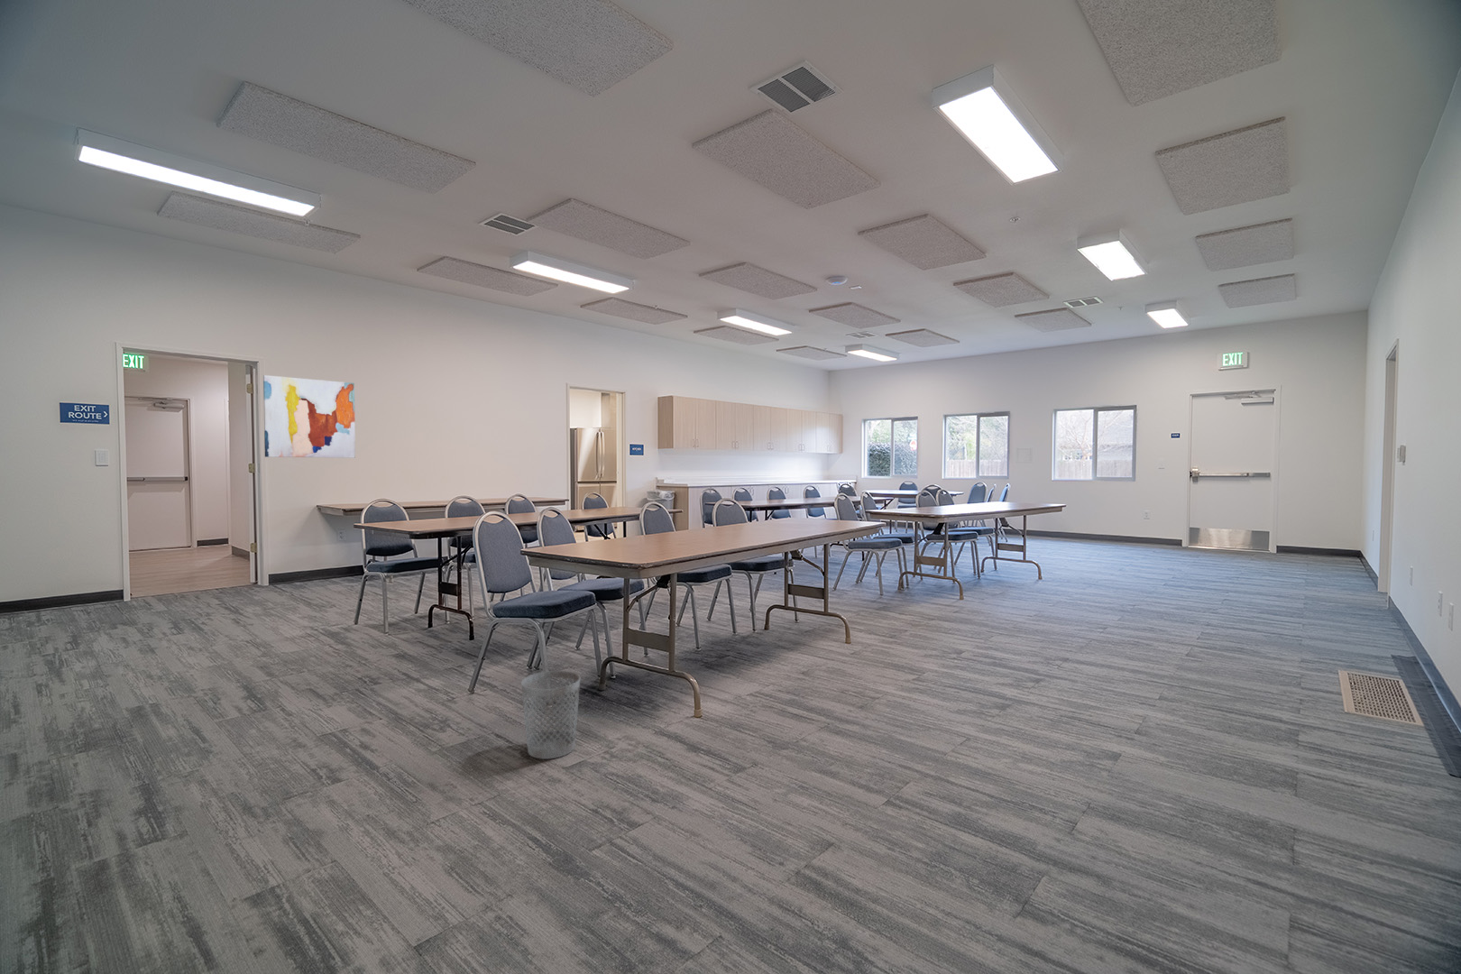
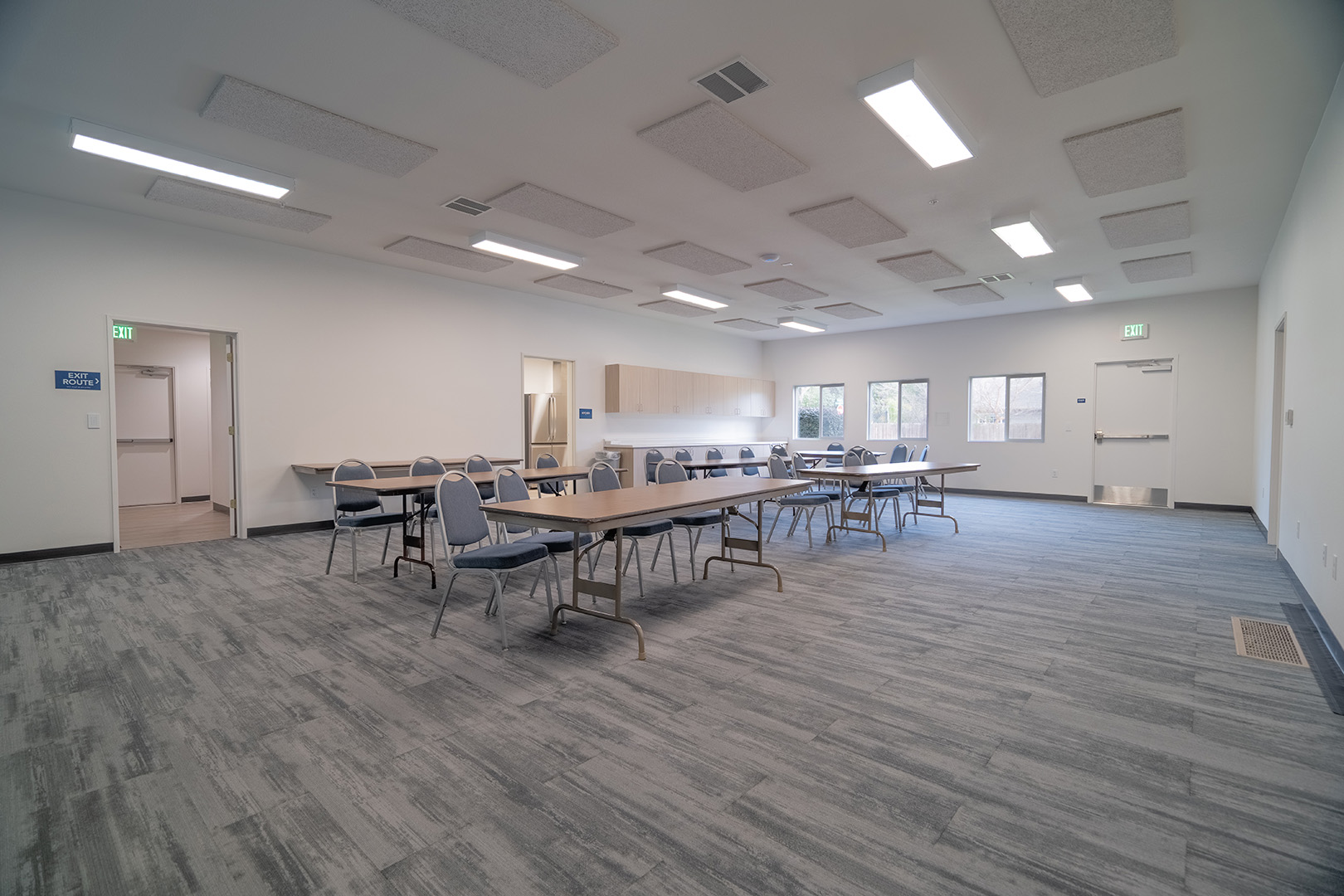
- wastebasket [521,670,580,760]
- wall art [262,374,357,459]
